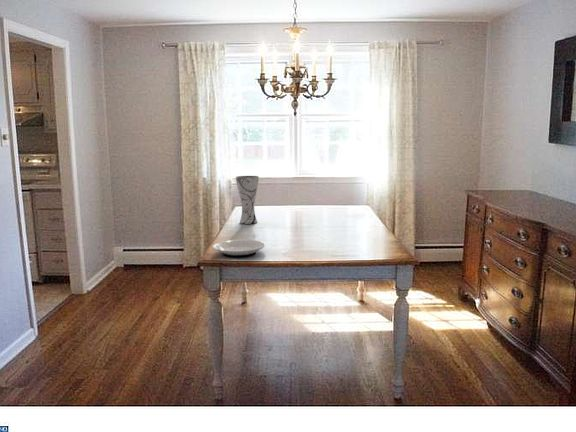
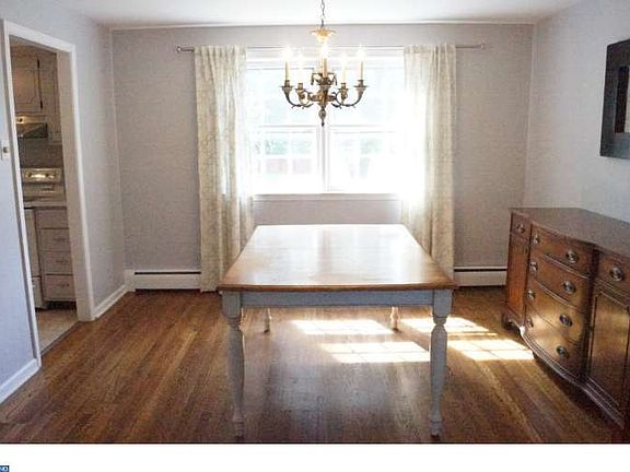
- plate [211,239,267,258]
- vase [235,175,260,225]
